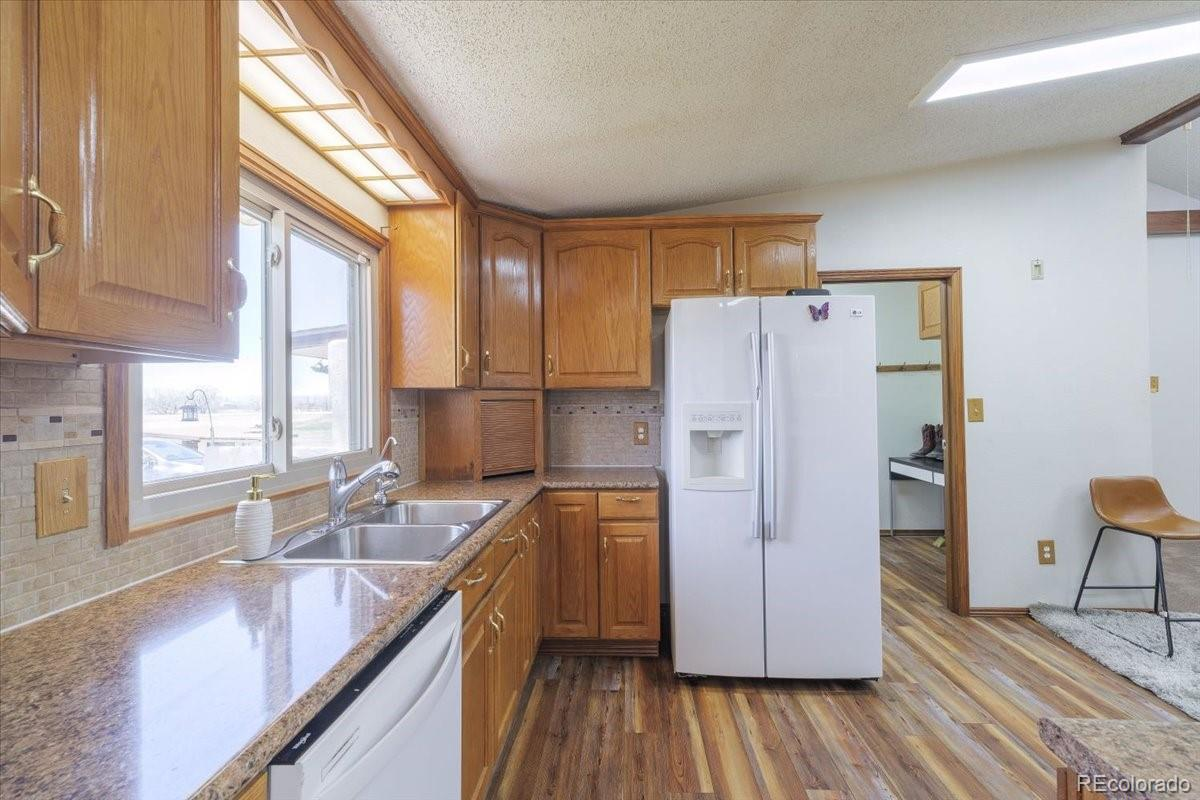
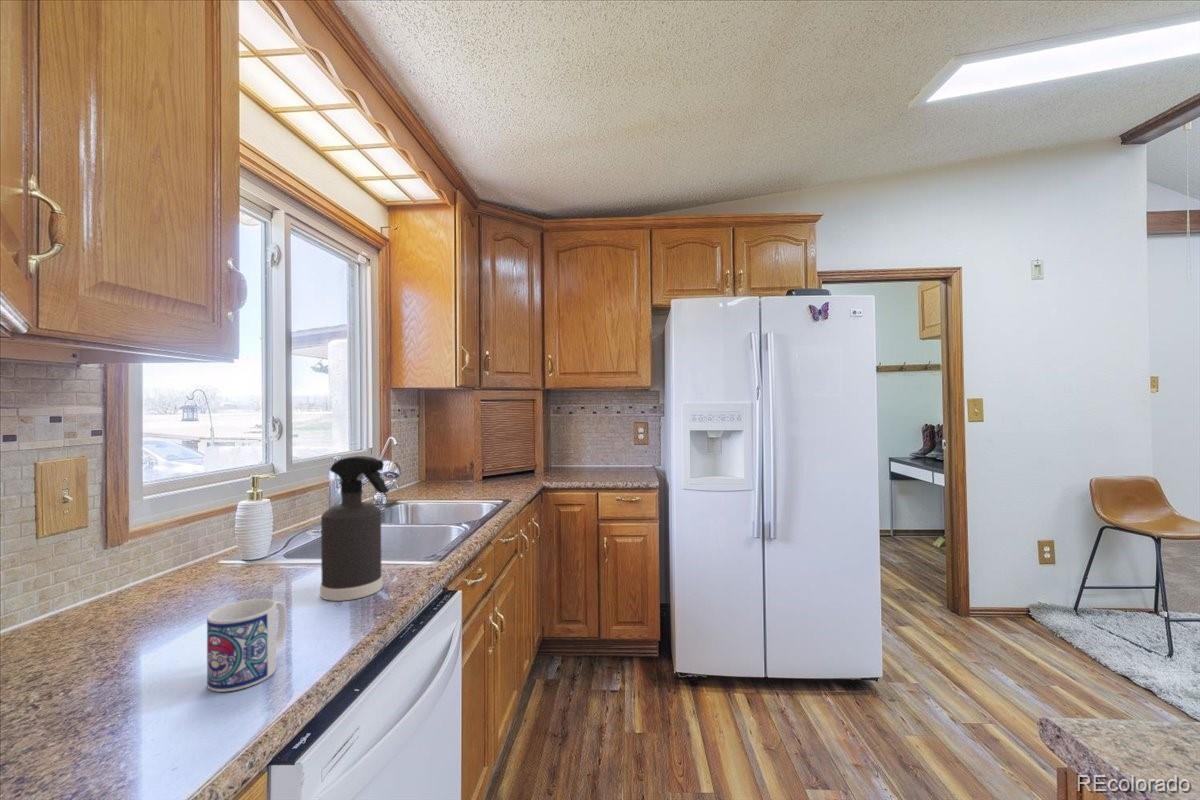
+ mug [206,598,288,693]
+ spray bottle [319,455,390,602]
